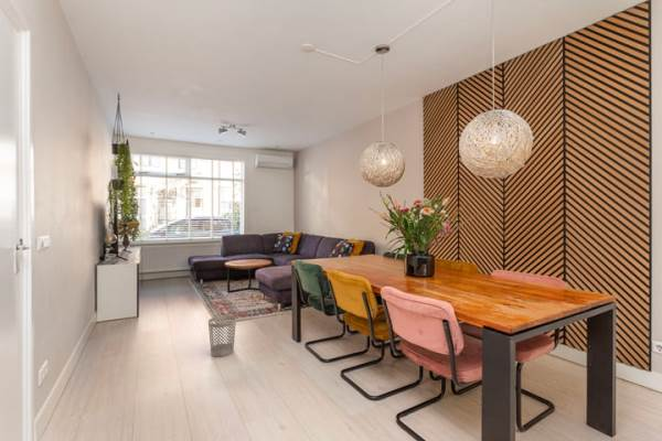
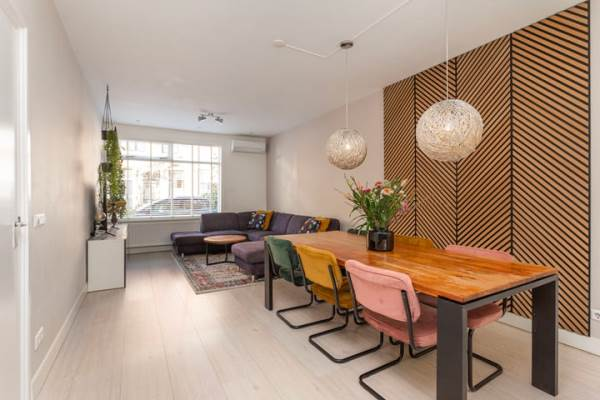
- wastebasket [207,314,237,358]
